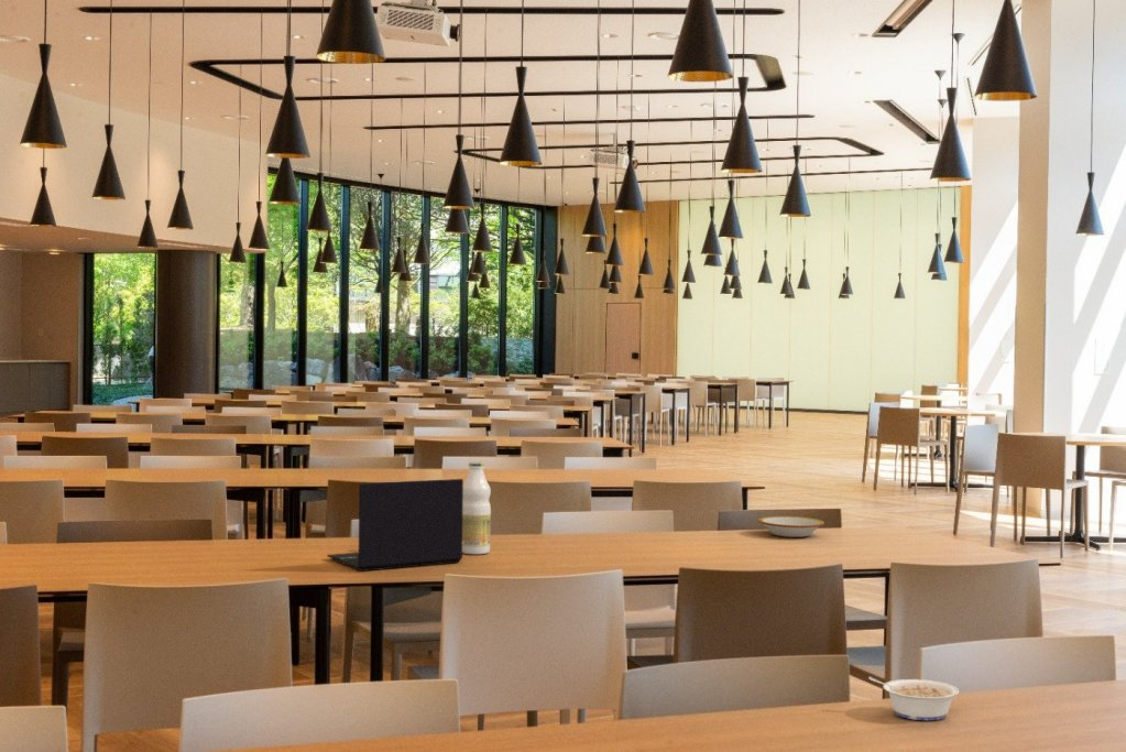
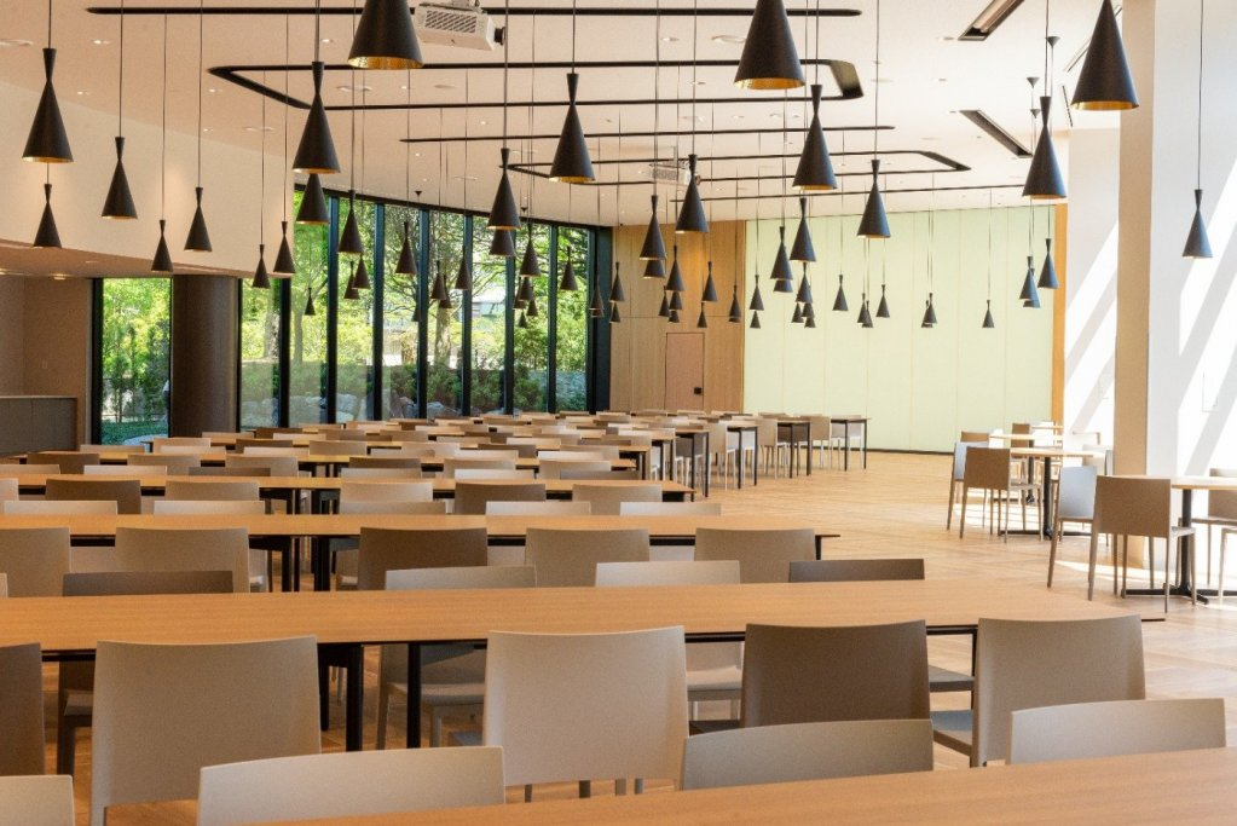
- legume [867,675,960,721]
- laptop [326,478,464,573]
- bottle [462,460,492,555]
- bowl [757,515,826,538]
